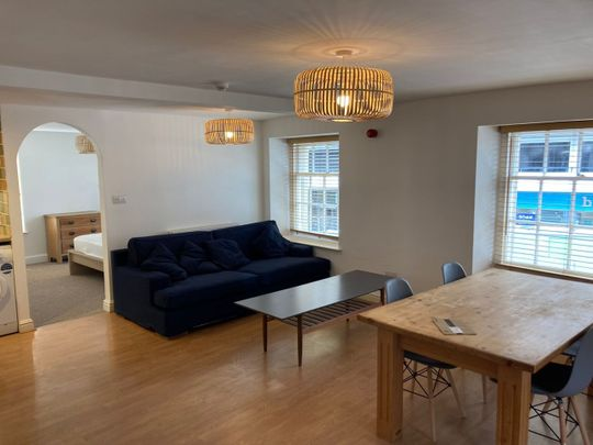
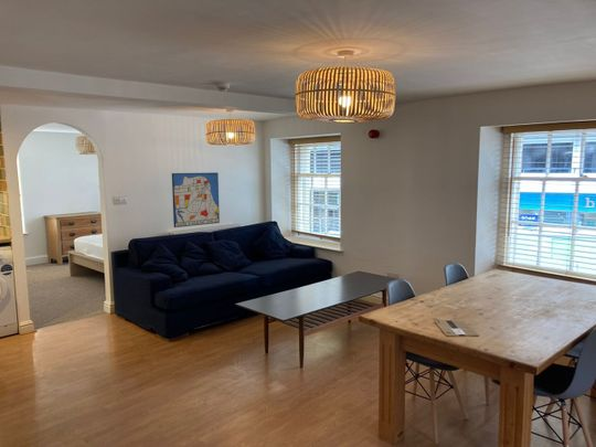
+ wall art [171,171,221,228]
